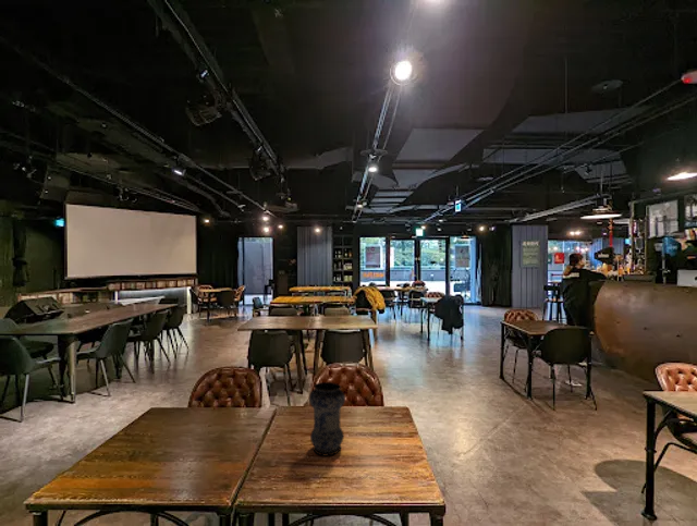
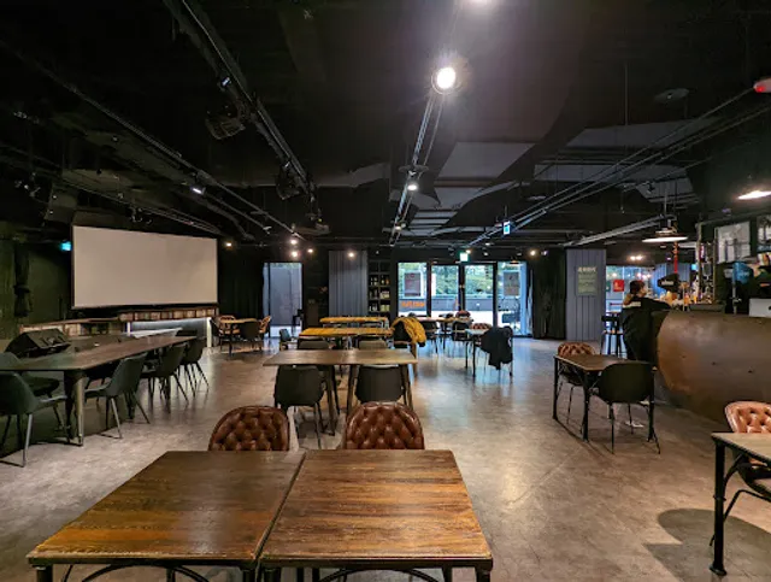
- vase [308,381,346,457]
